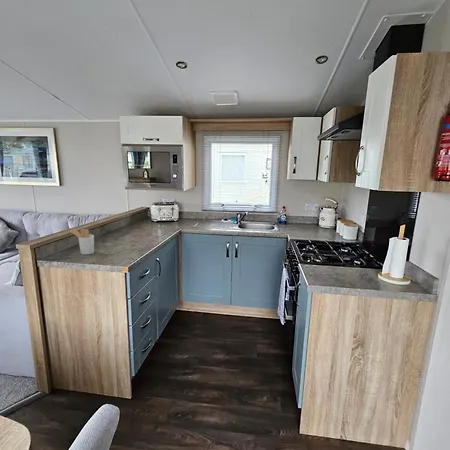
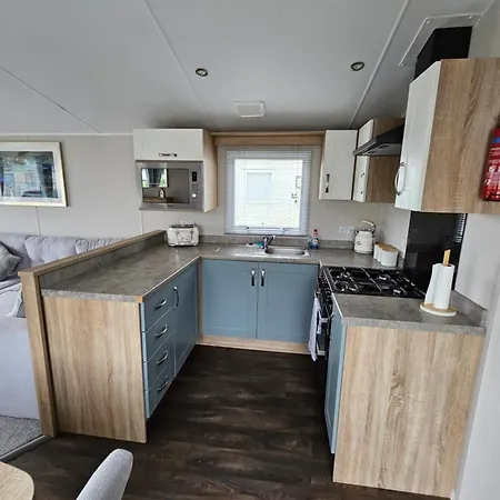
- utensil holder [68,227,95,256]
